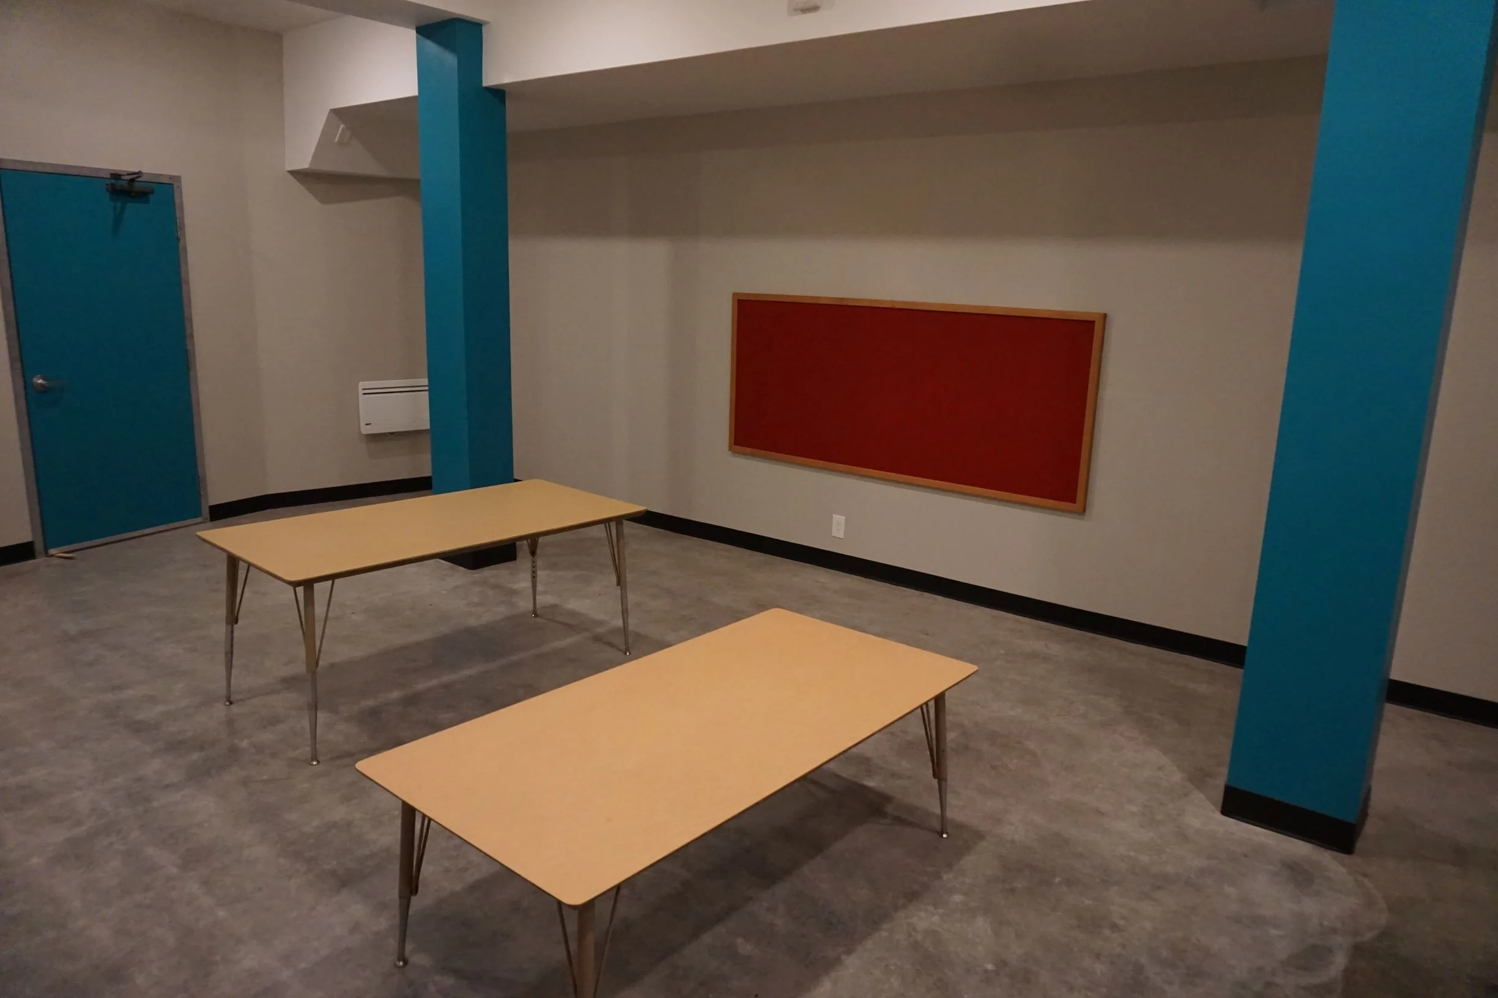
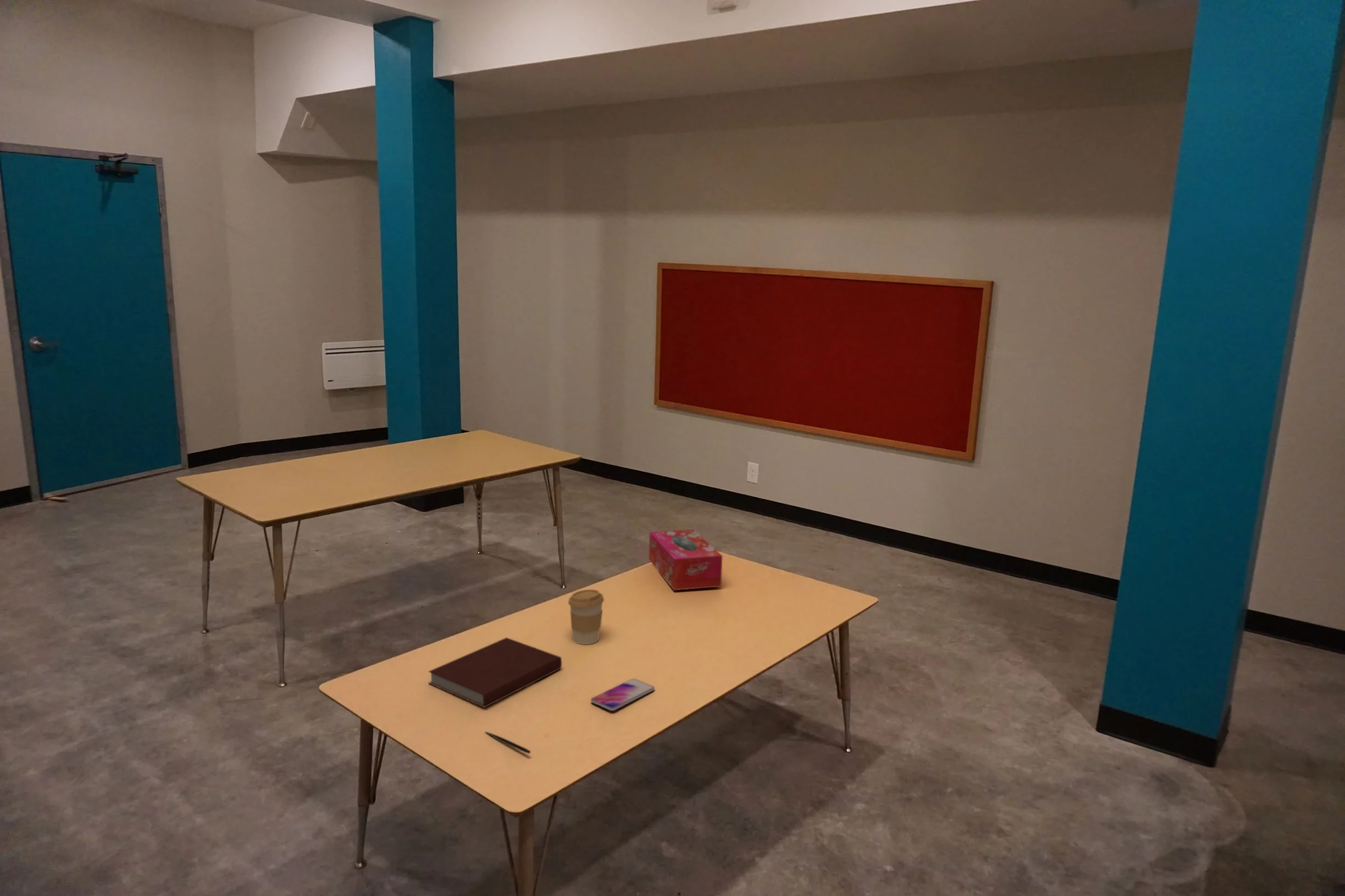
+ tissue box [648,529,723,591]
+ pen [485,731,531,754]
+ notebook [428,637,562,708]
+ coffee cup [568,589,605,645]
+ smartphone [590,678,655,712]
